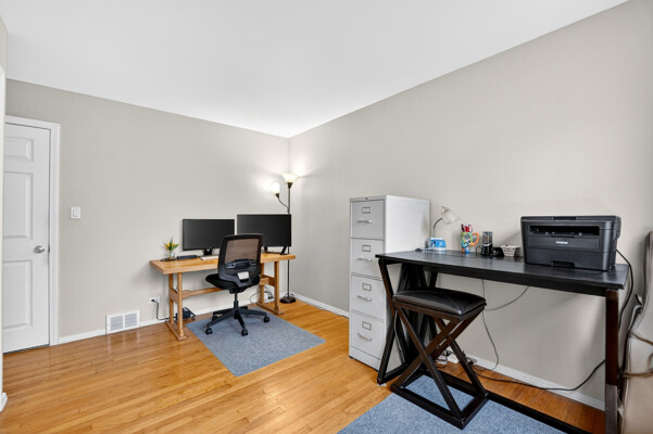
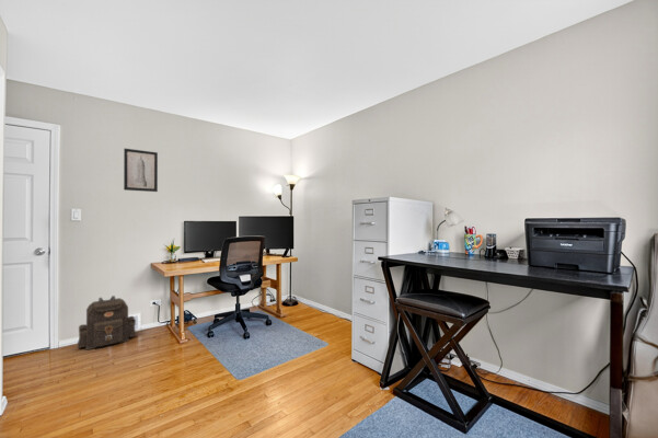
+ wall art [123,148,159,193]
+ backpack [77,295,138,350]
